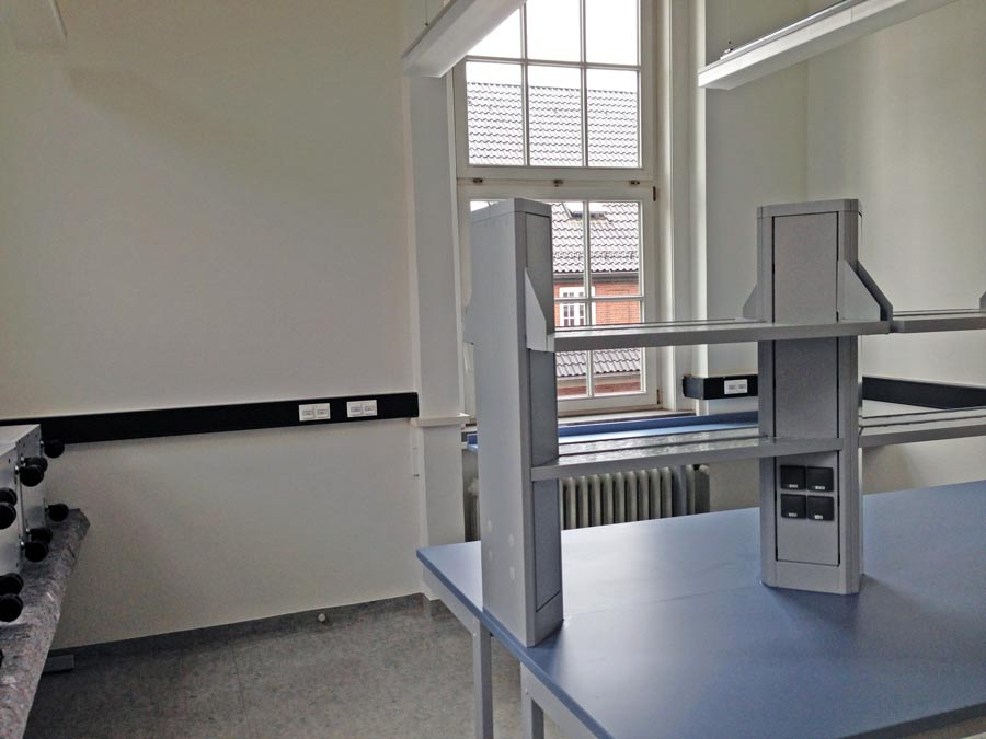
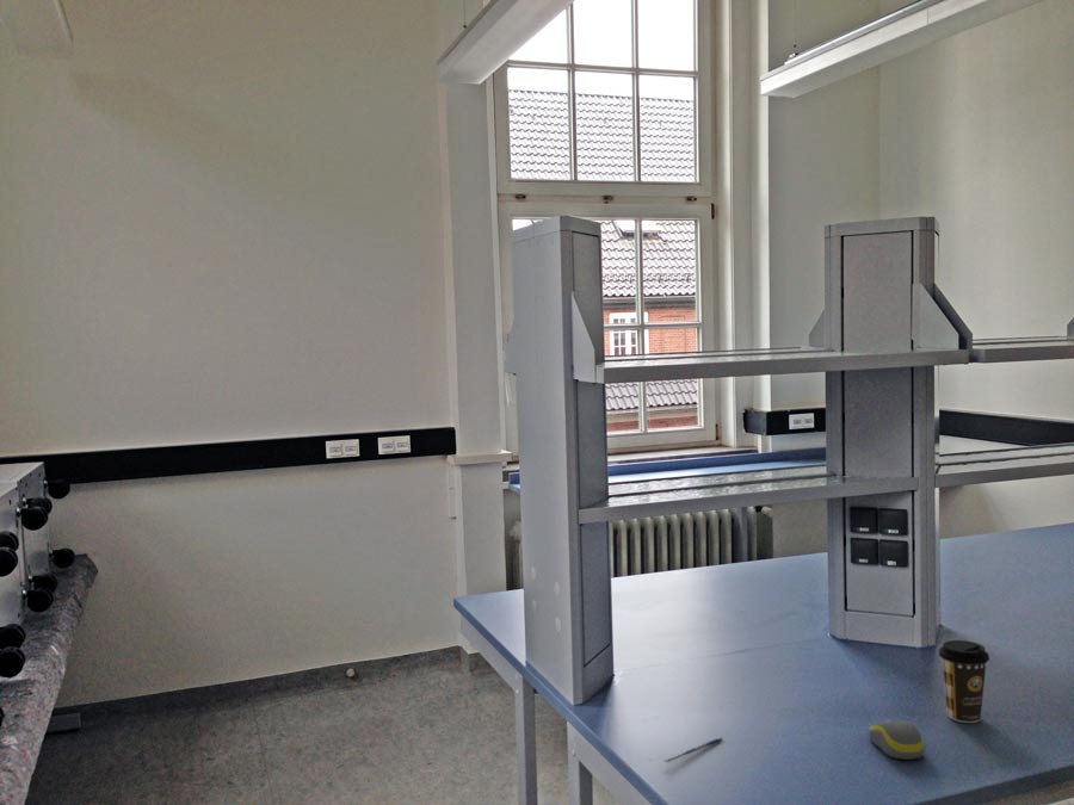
+ coffee cup [938,639,990,724]
+ pen [662,736,726,763]
+ computer mouse [868,719,926,761]
